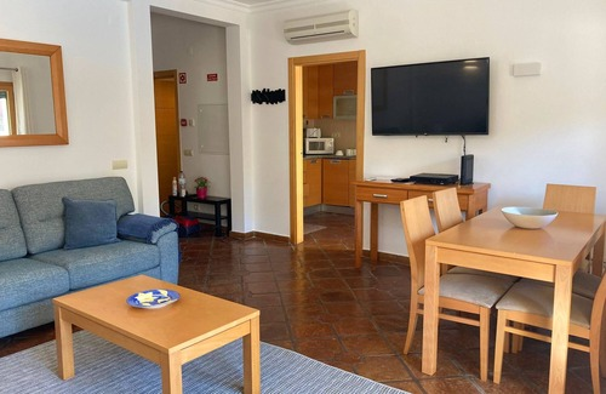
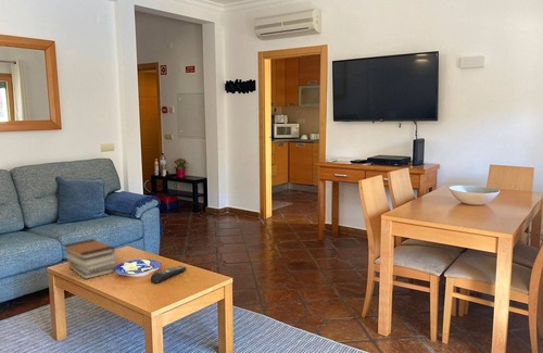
+ book stack [62,238,117,280]
+ remote control [150,265,187,285]
